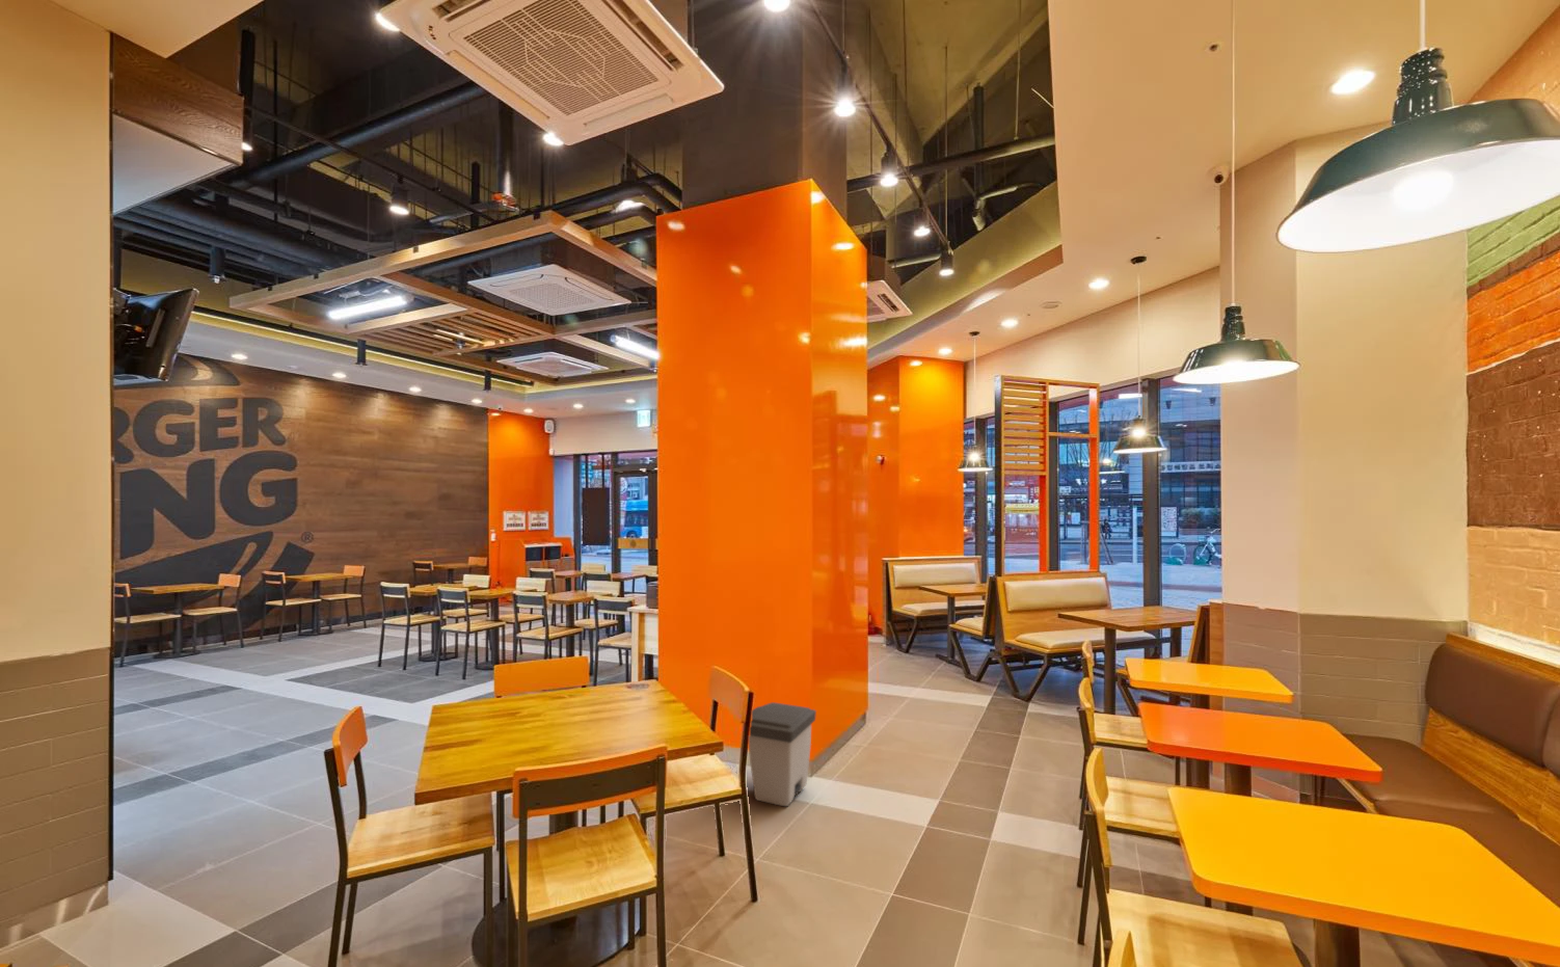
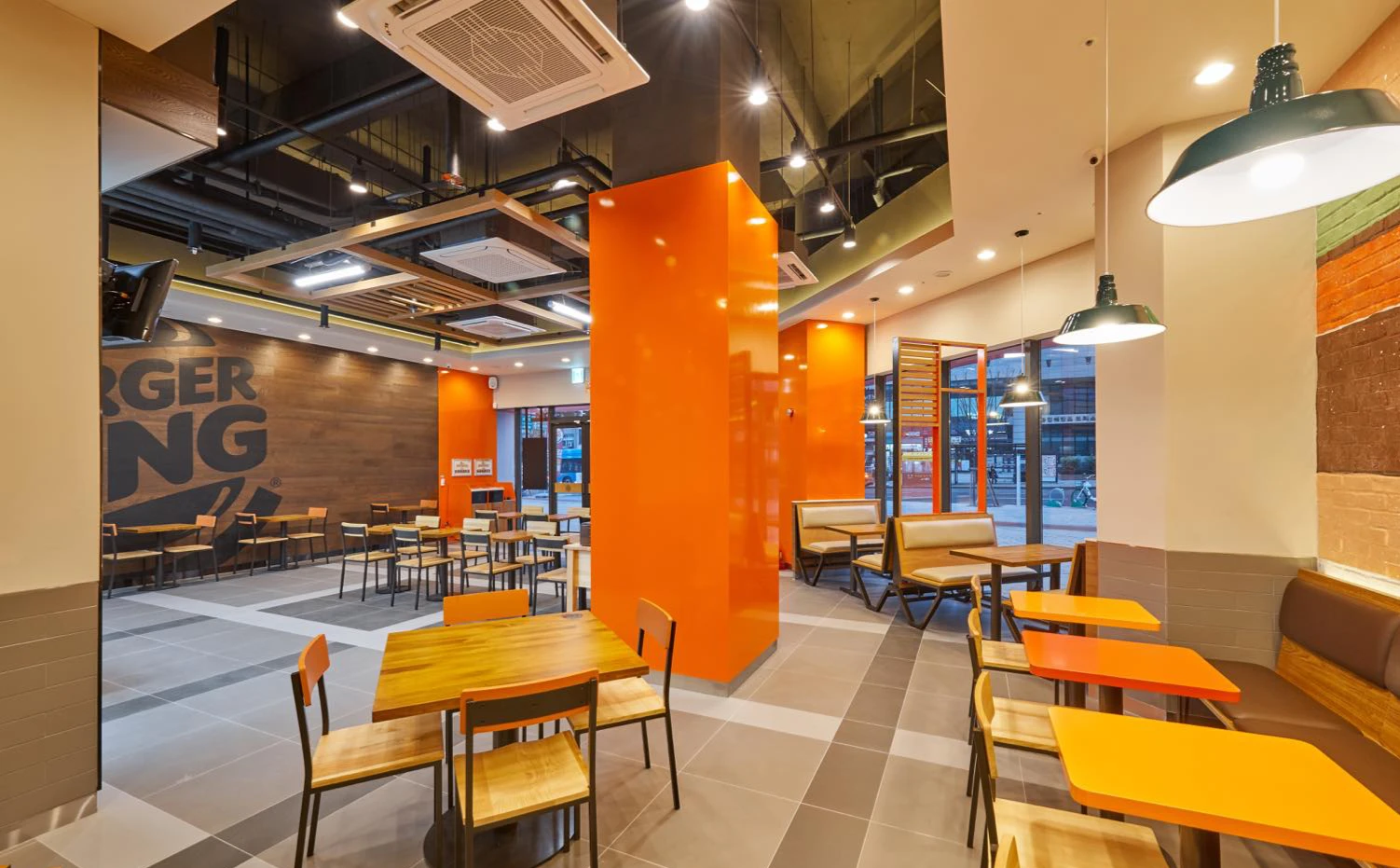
- trash can [748,701,818,807]
